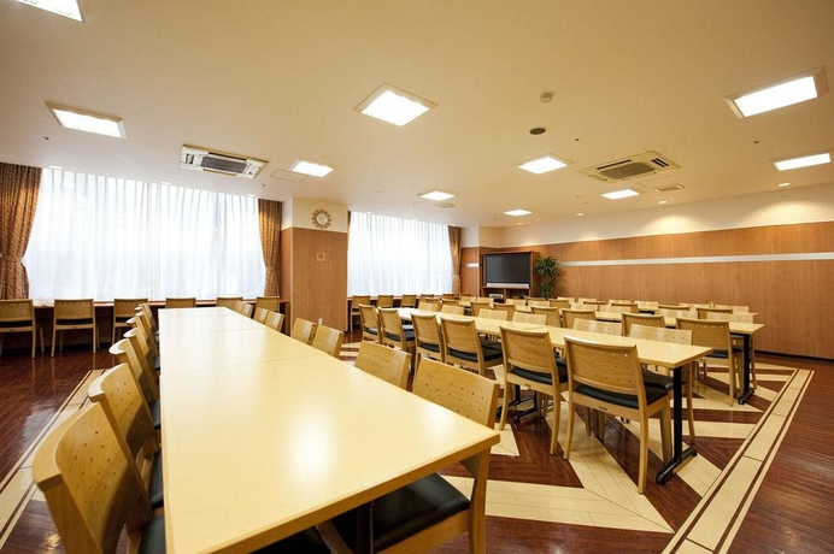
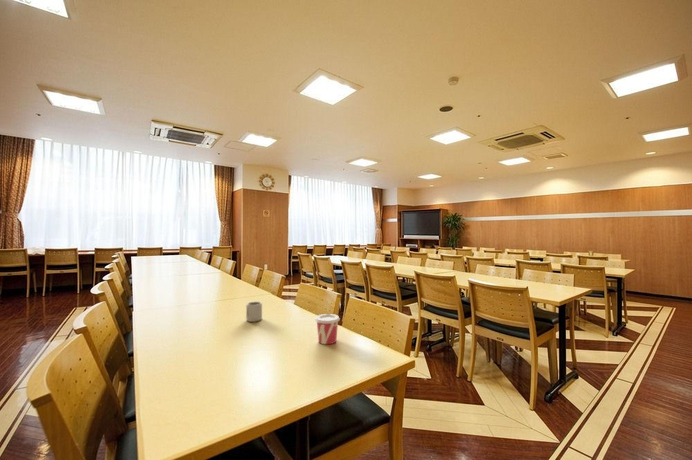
+ cup [314,313,341,345]
+ cup [245,301,263,323]
